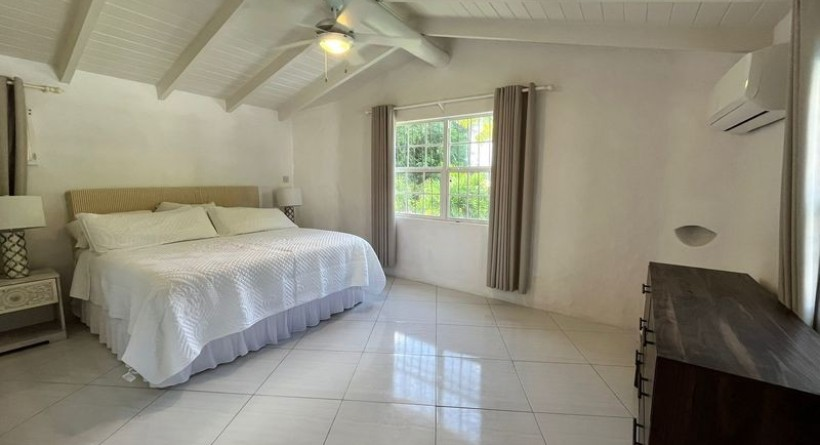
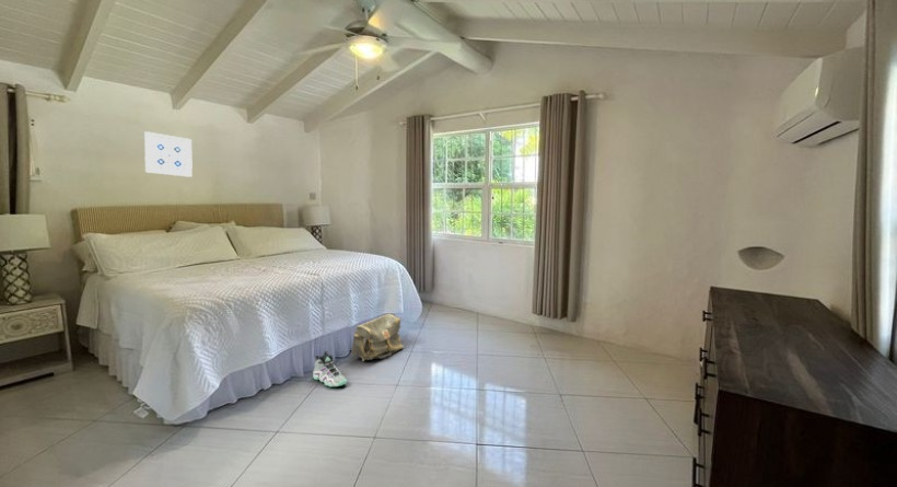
+ sneaker [312,349,348,389]
+ wall art [143,130,194,178]
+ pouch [350,313,405,362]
